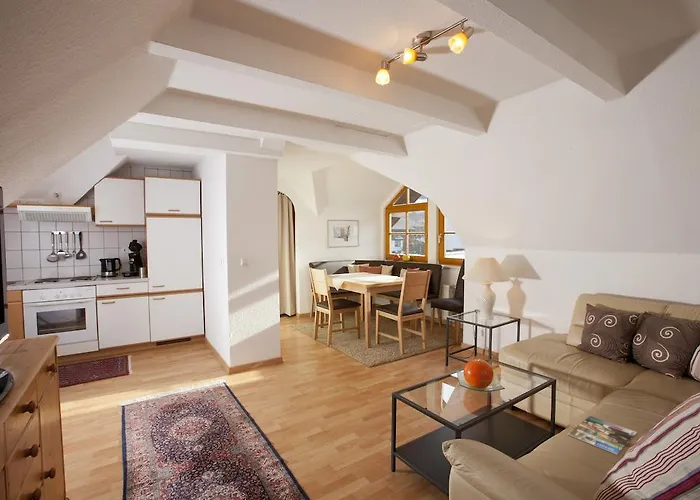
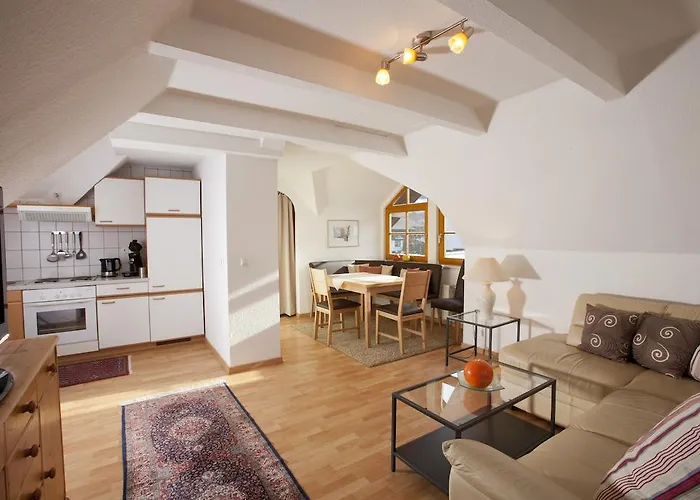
- magazine [567,415,638,455]
